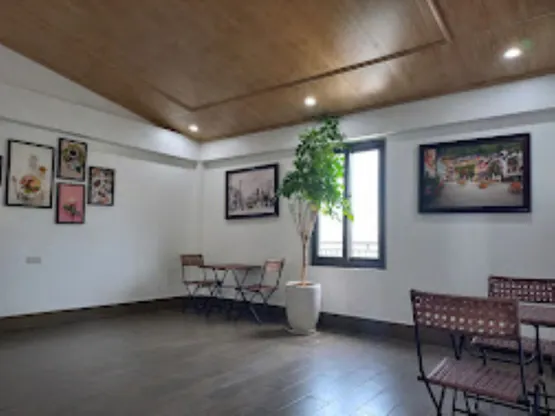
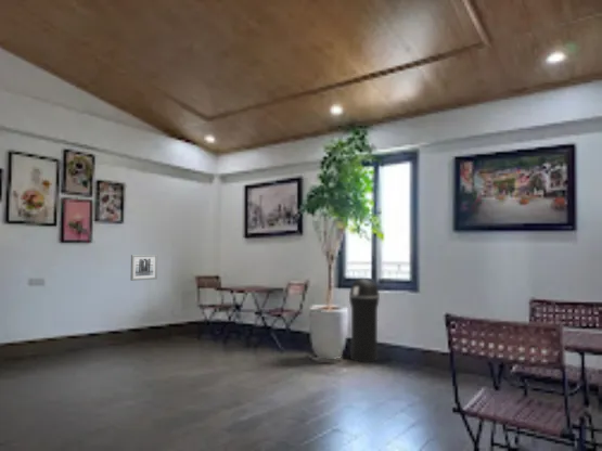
+ wall art [129,254,158,282]
+ trash can [348,278,381,363]
